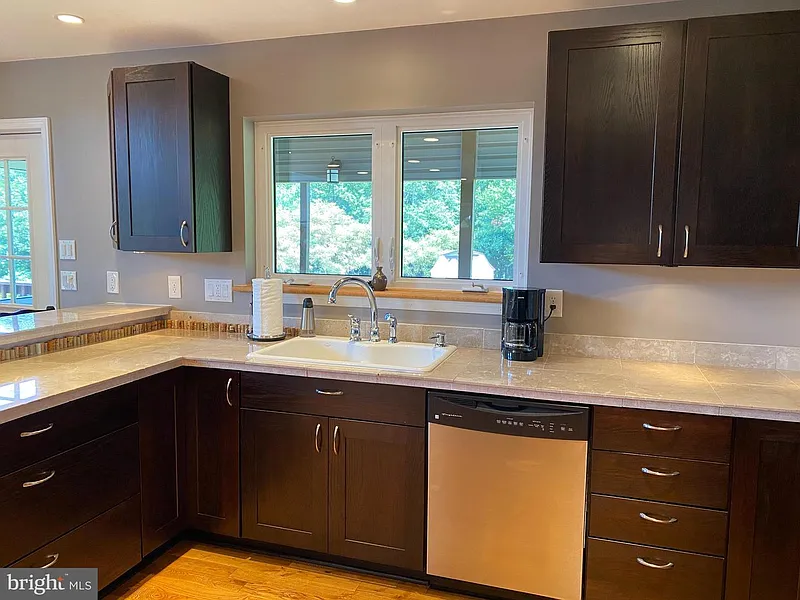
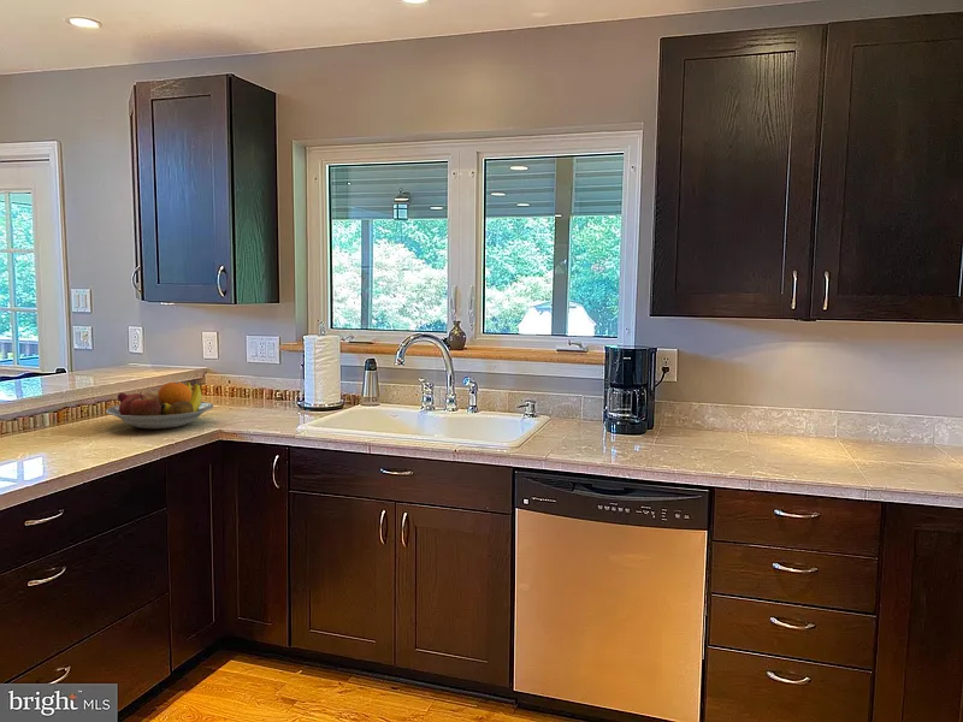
+ fruit bowl [105,380,214,430]
